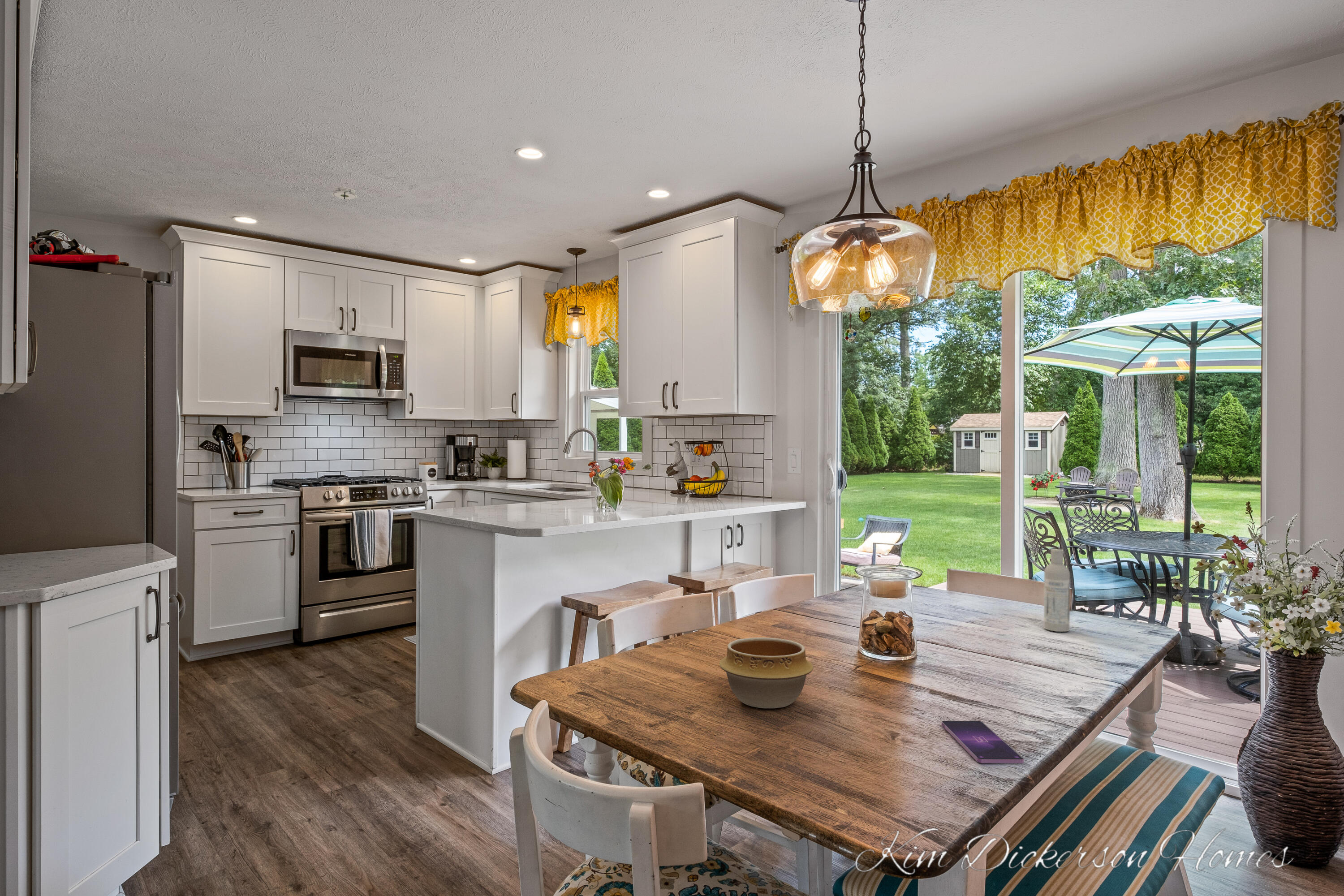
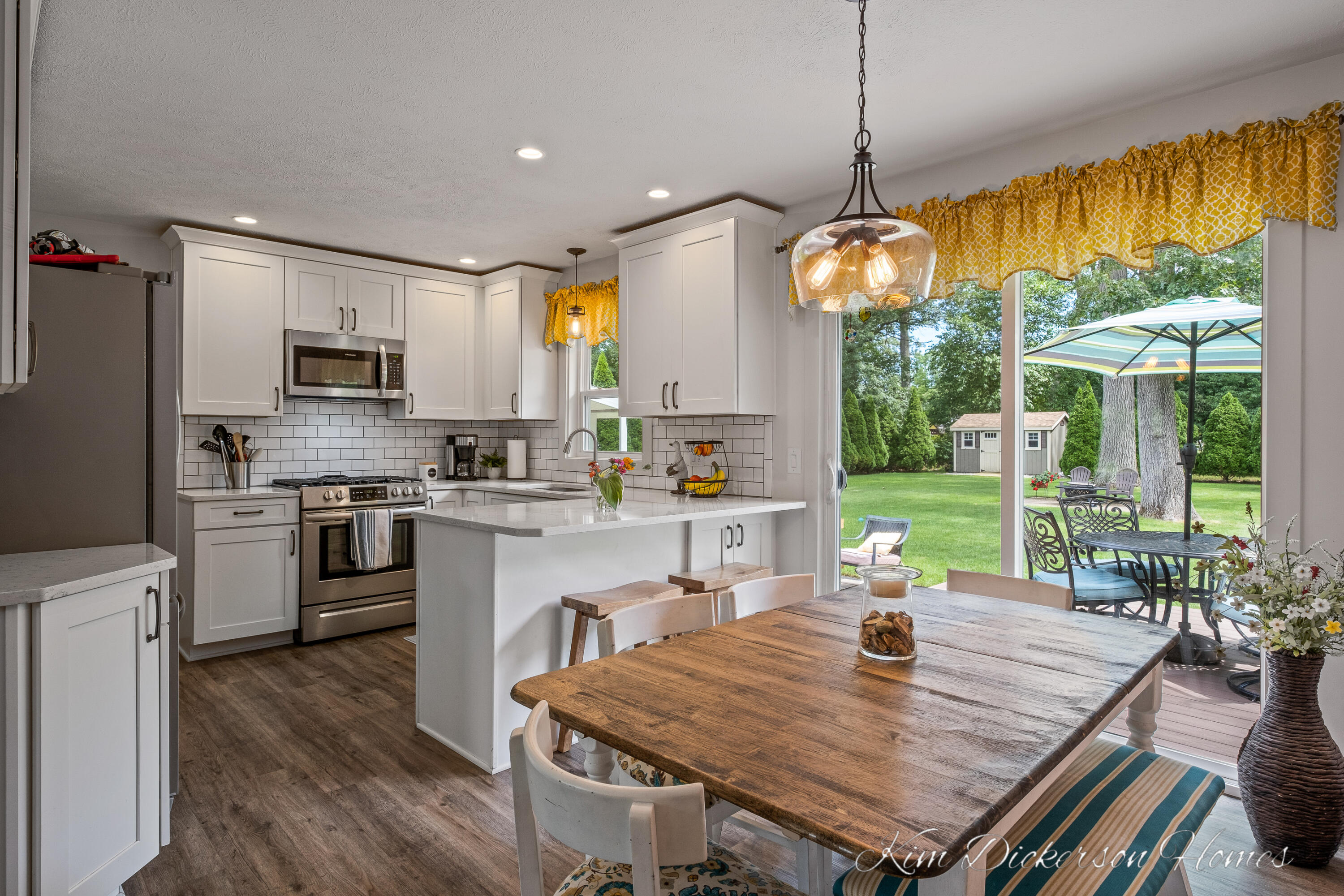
- bowl [719,637,814,709]
- smartphone [941,720,1024,764]
- smoke detector [332,186,358,199]
- bottle [1043,548,1070,632]
